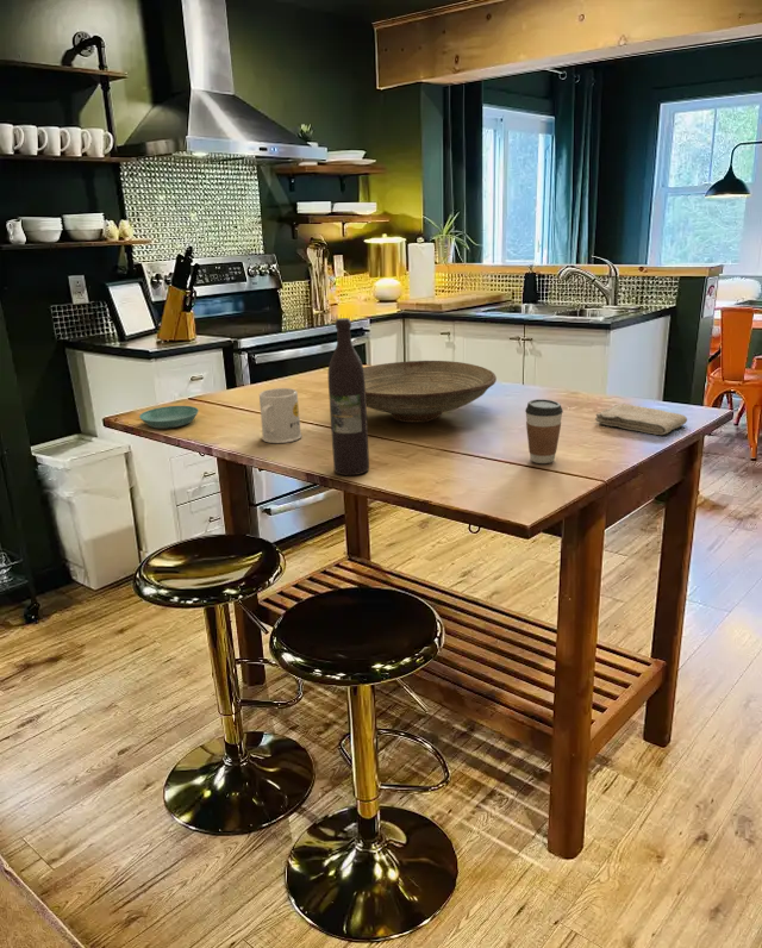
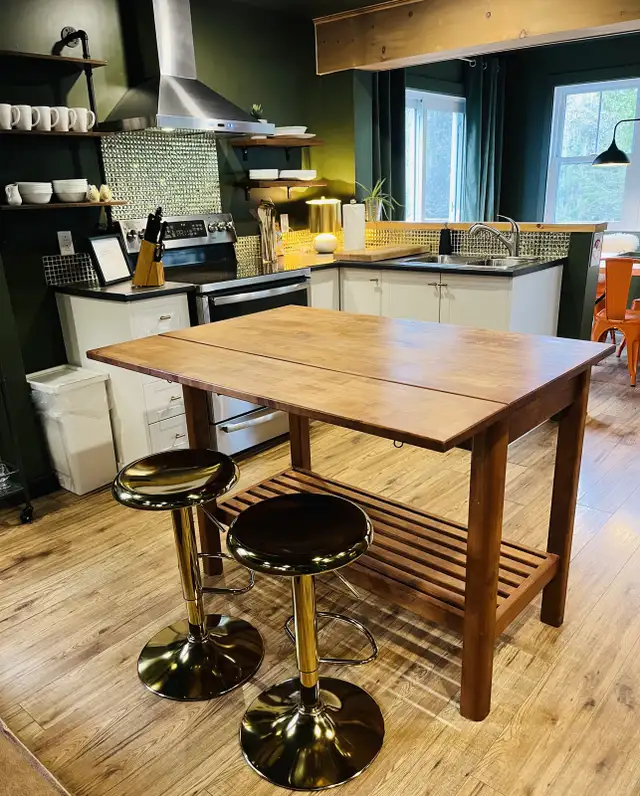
- decorative bowl [363,360,498,424]
- saucer [138,405,200,430]
- wine bottle [327,317,370,476]
- mug [258,387,302,444]
- coffee cup [524,398,564,464]
- washcloth [594,403,688,436]
